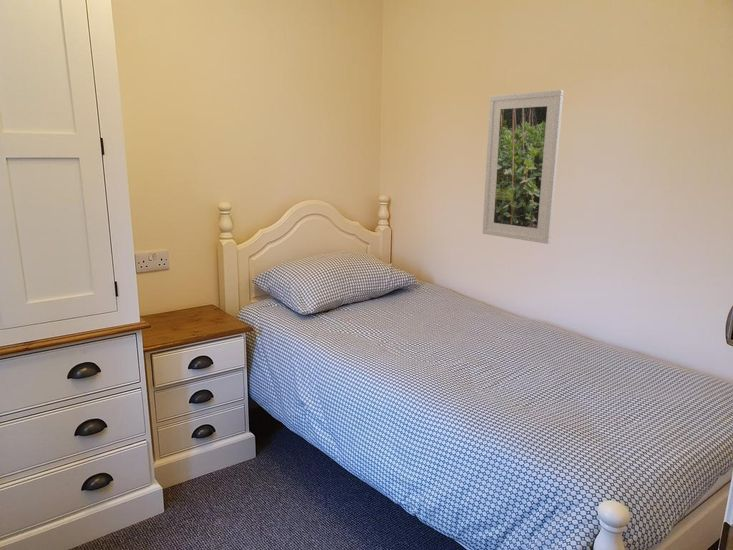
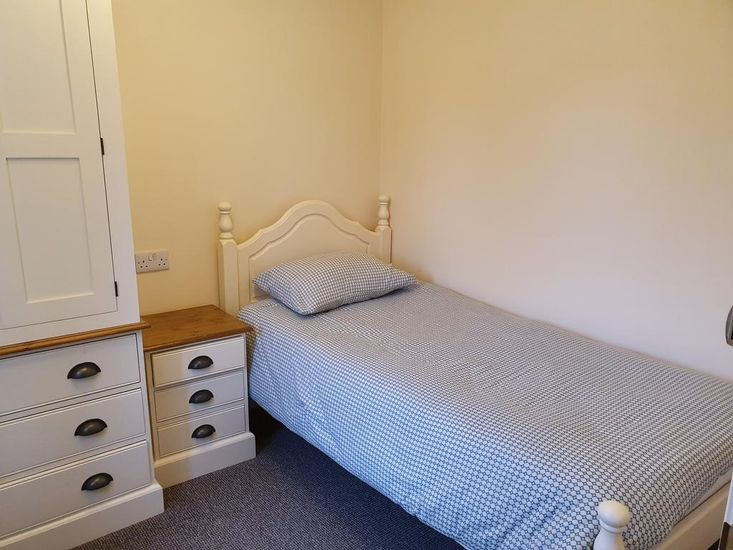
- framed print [482,89,564,245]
